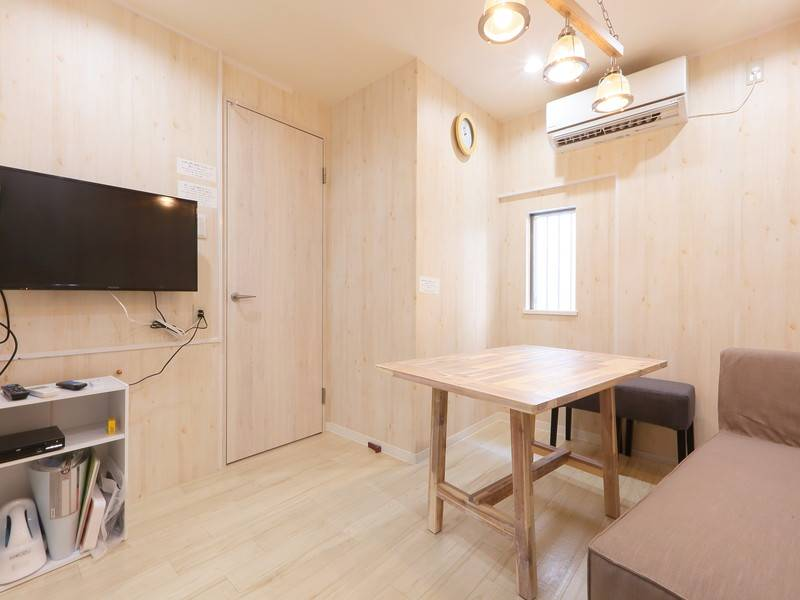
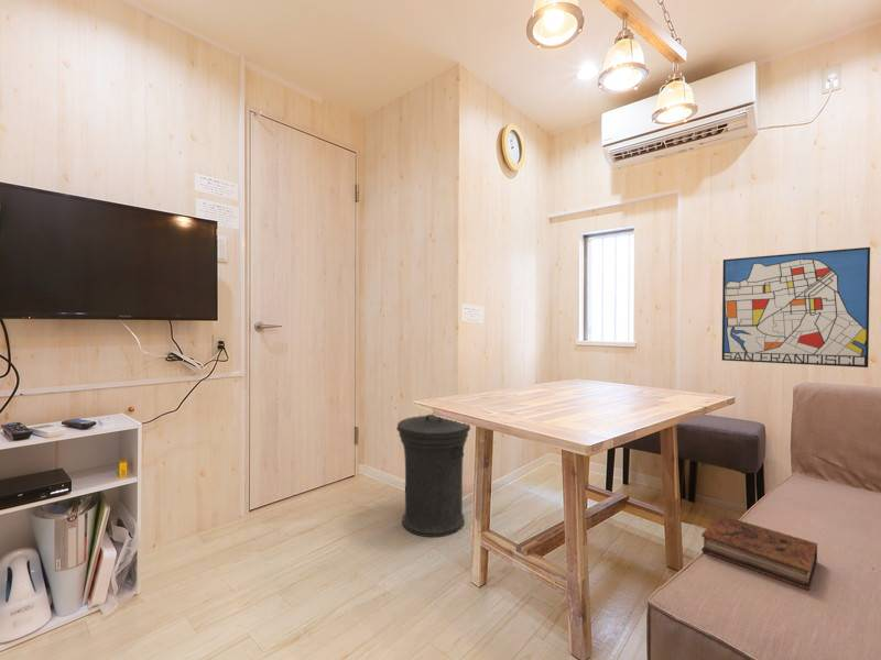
+ wall art [721,246,871,369]
+ trash can [395,414,471,538]
+ book [700,514,818,591]
